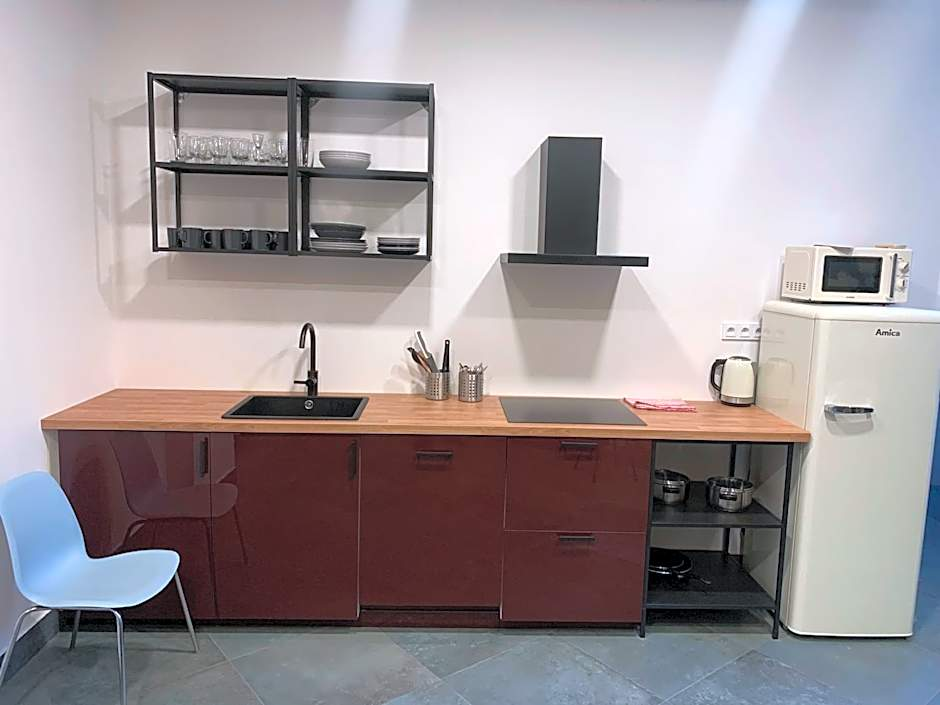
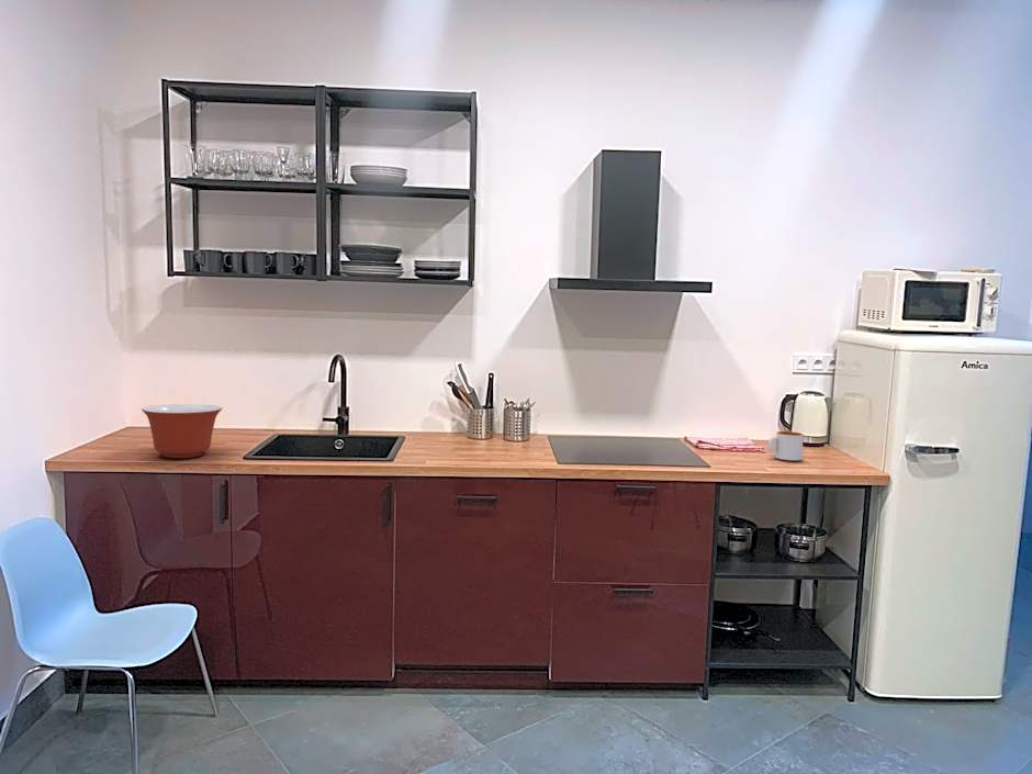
+ mixing bowl [141,403,223,459]
+ mug [767,430,805,462]
